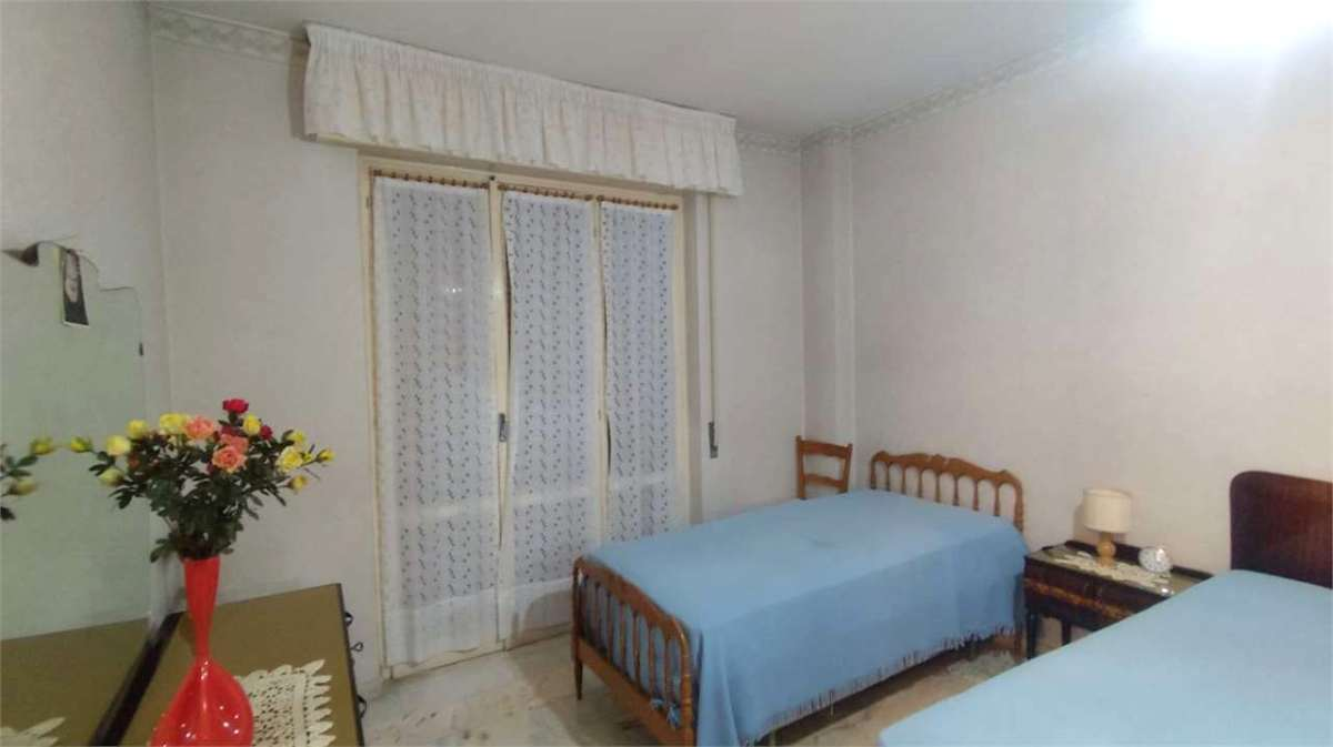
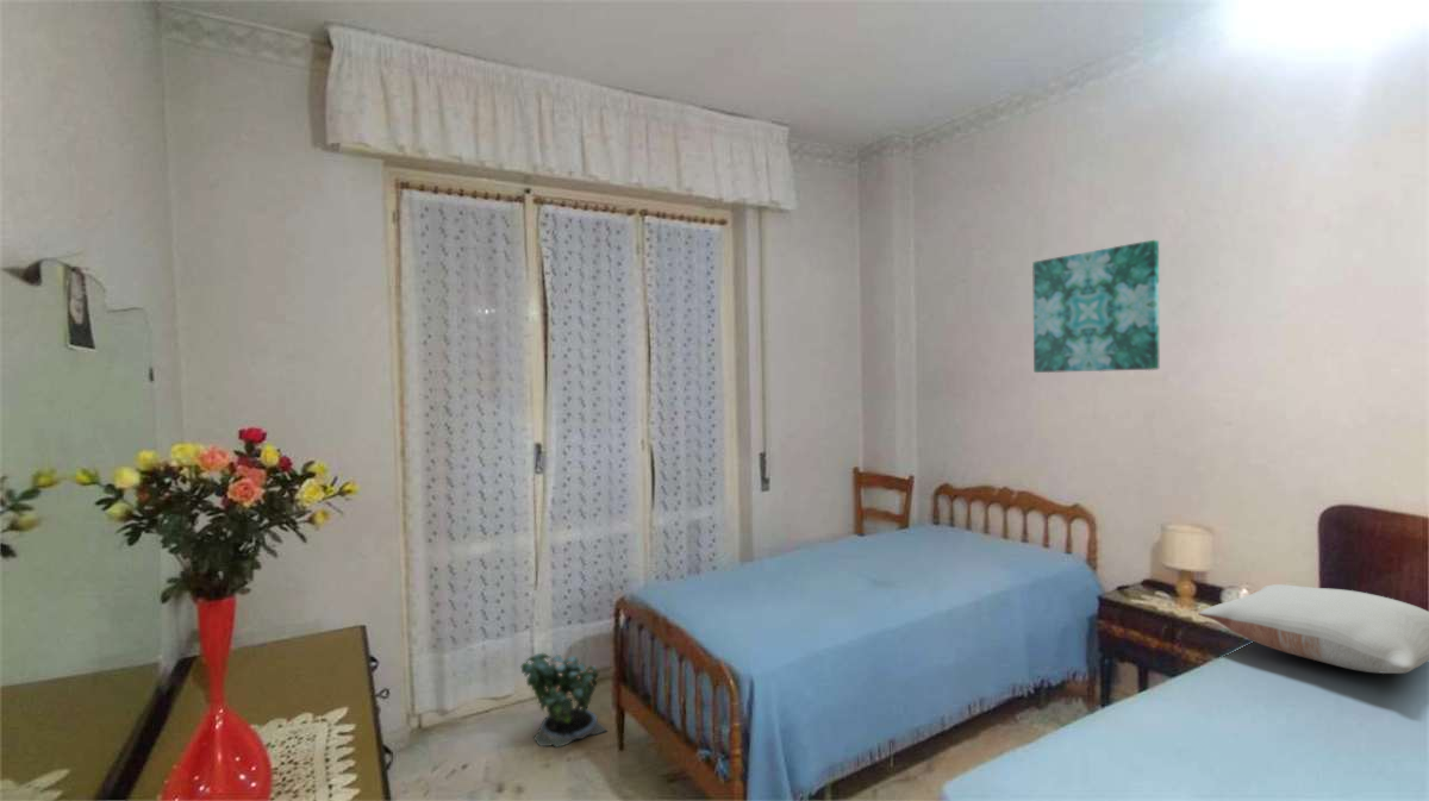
+ wall art [1031,239,1160,374]
+ potted plant [520,646,607,749]
+ pillow [1197,583,1429,675]
